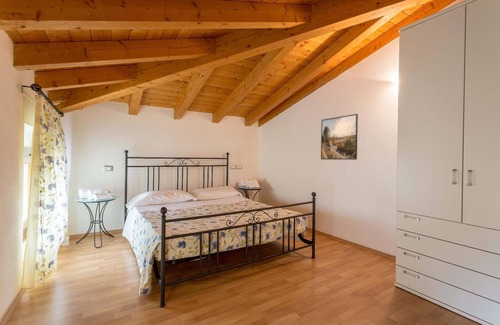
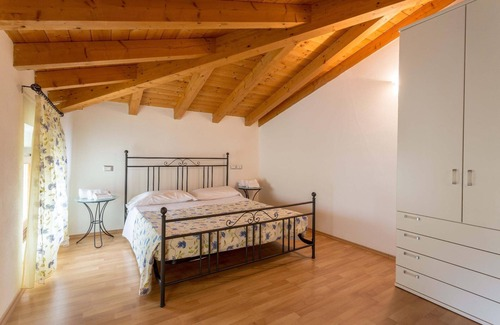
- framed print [320,113,359,161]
